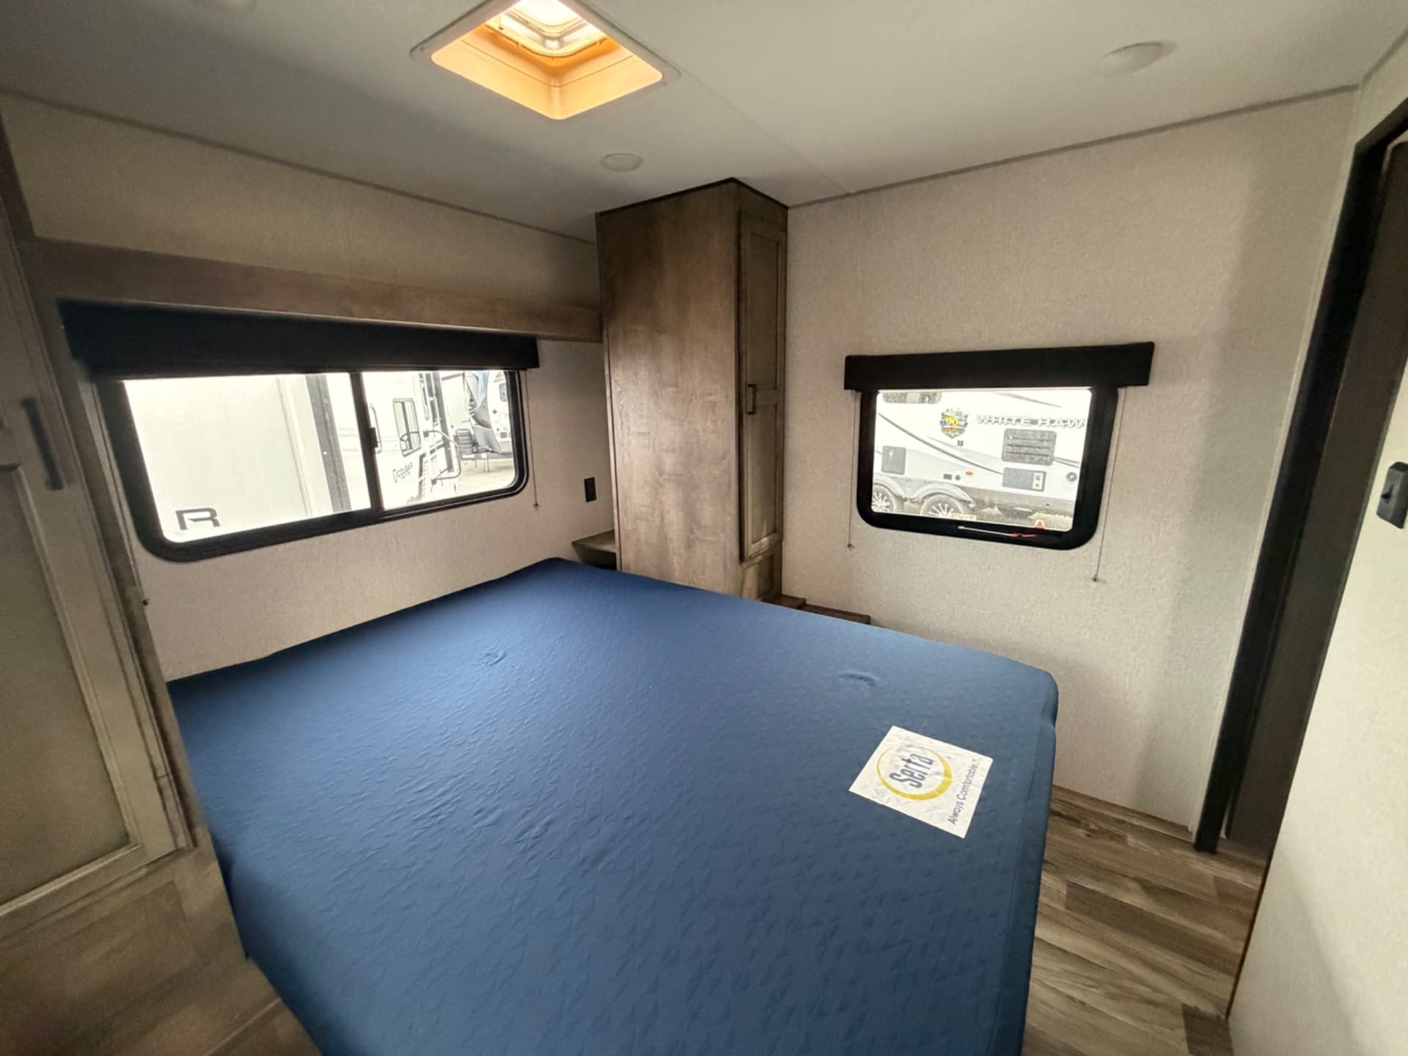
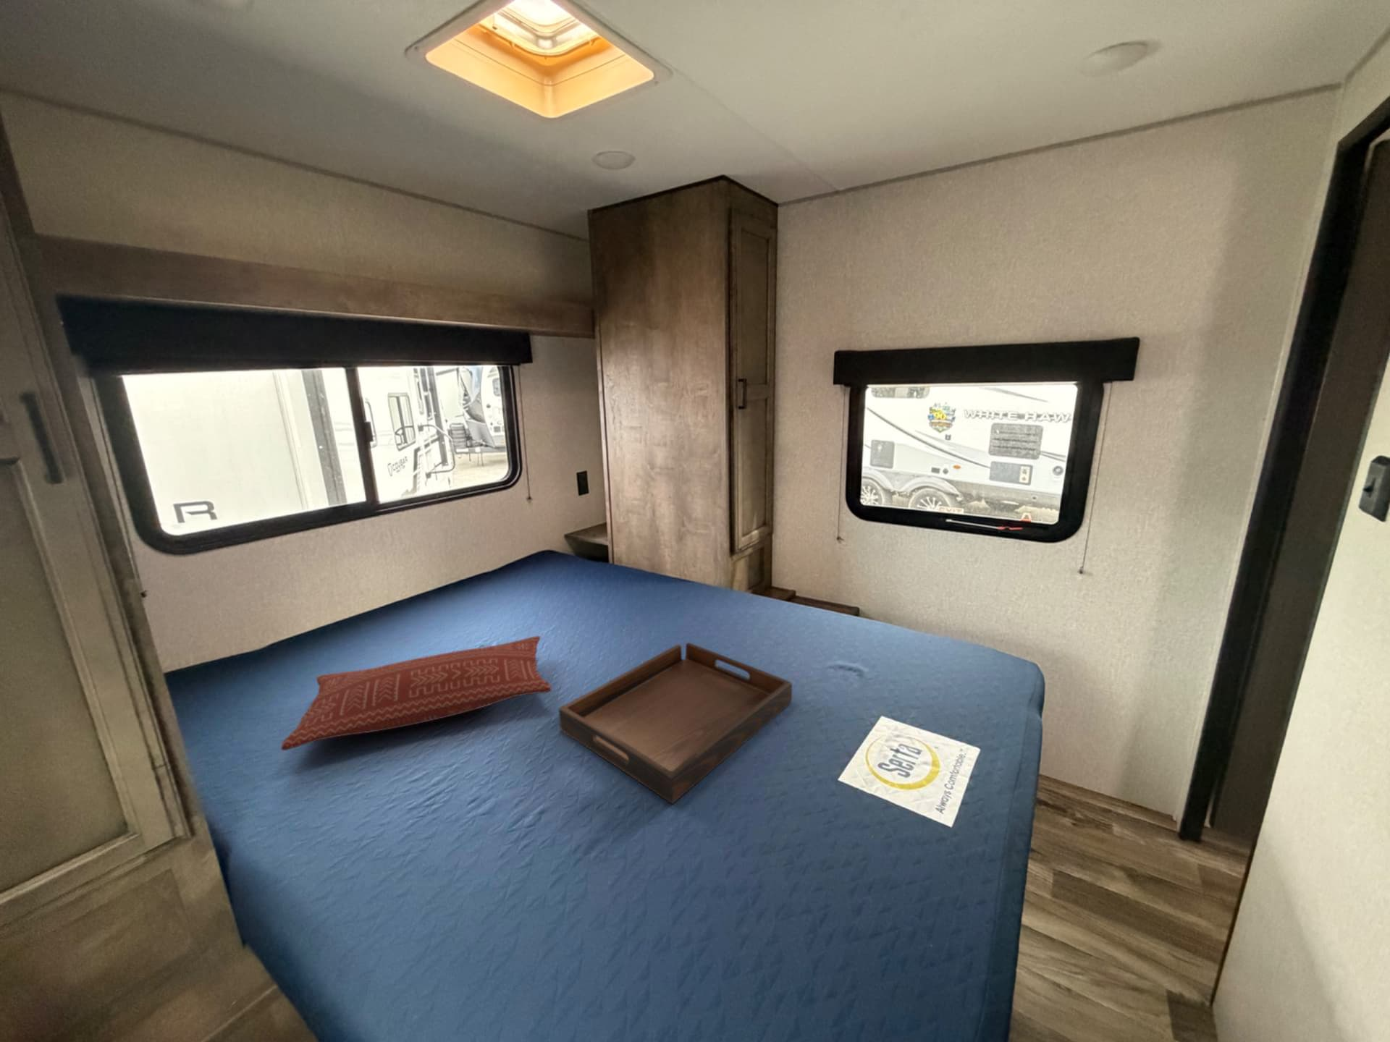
+ serving tray [558,641,792,804]
+ pillow [280,635,553,751]
